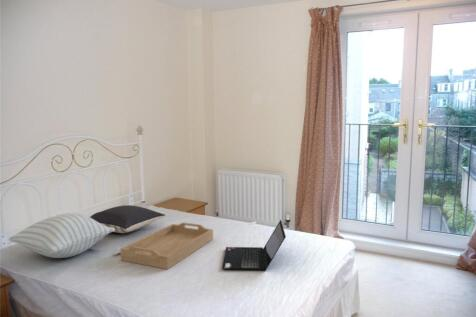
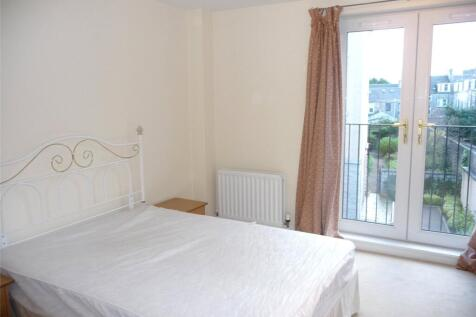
- pillow [89,204,166,234]
- pillow [8,212,115,259]
- serving tray [119,222,214,270]
- laptop computer [221,219,287,272]
